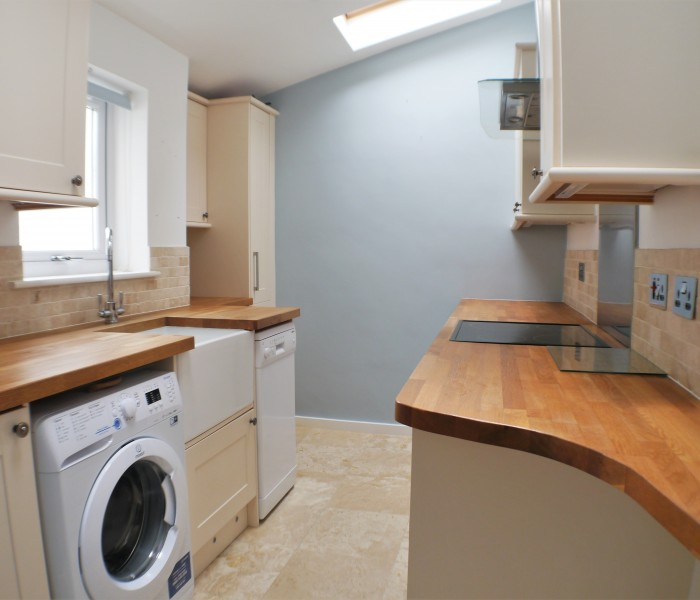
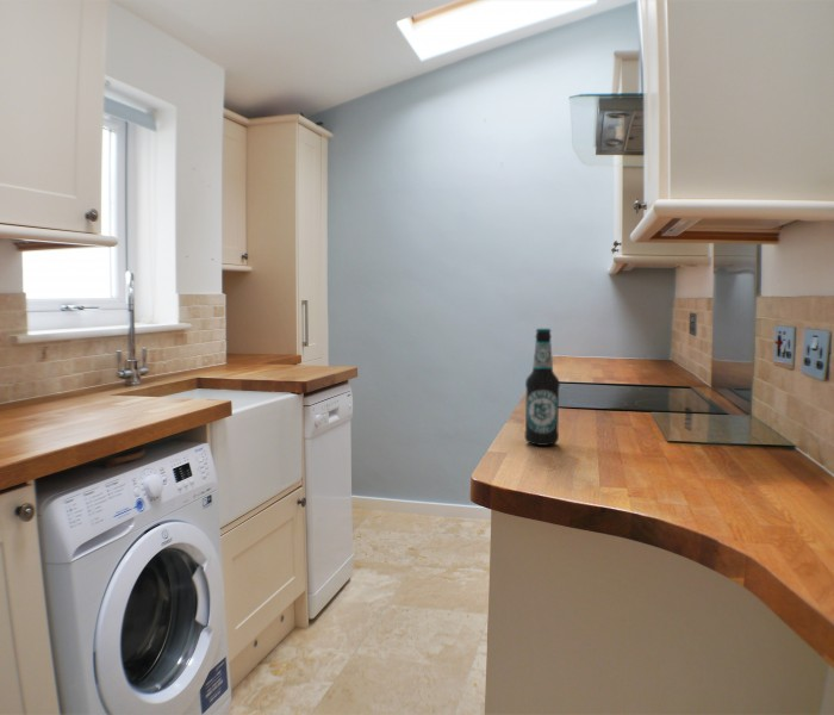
+ bottle [524,328,561,447]
